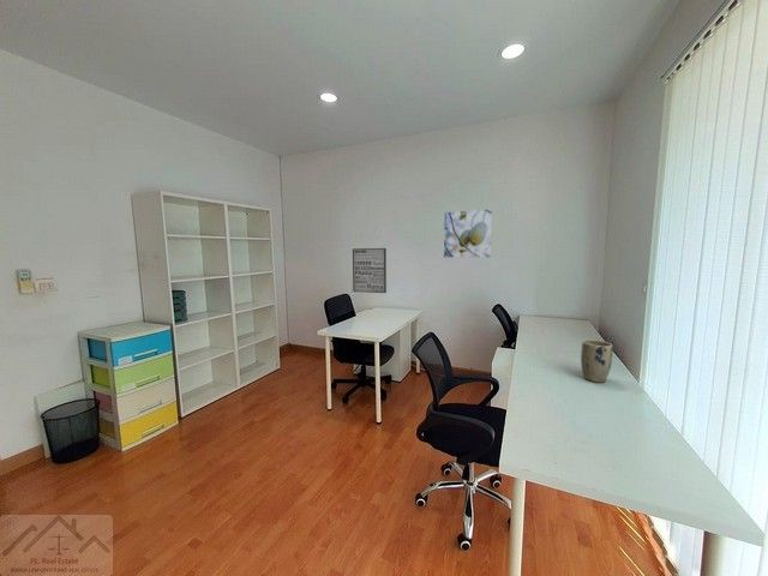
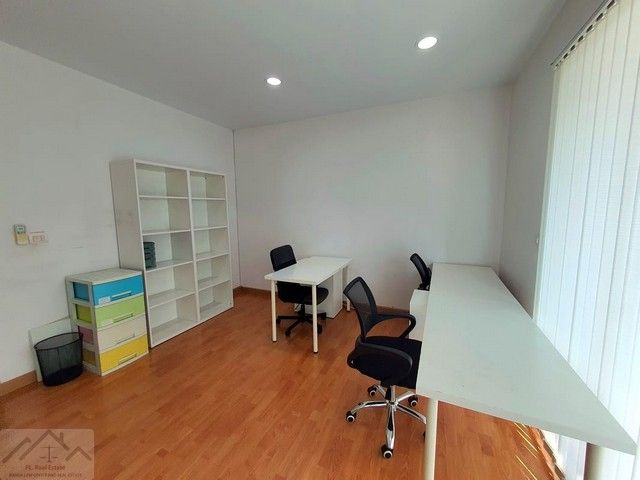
- plant pot [580,338,613,384]
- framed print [443,208,493,259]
- wall art [352,247,388,294]
